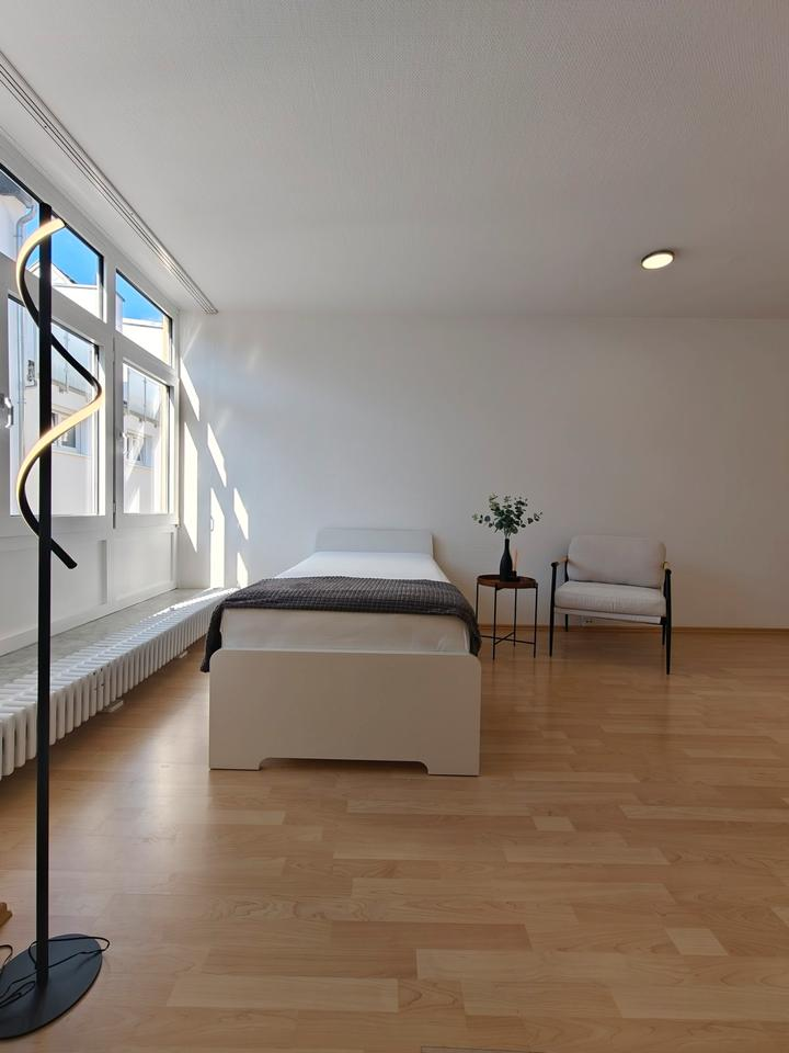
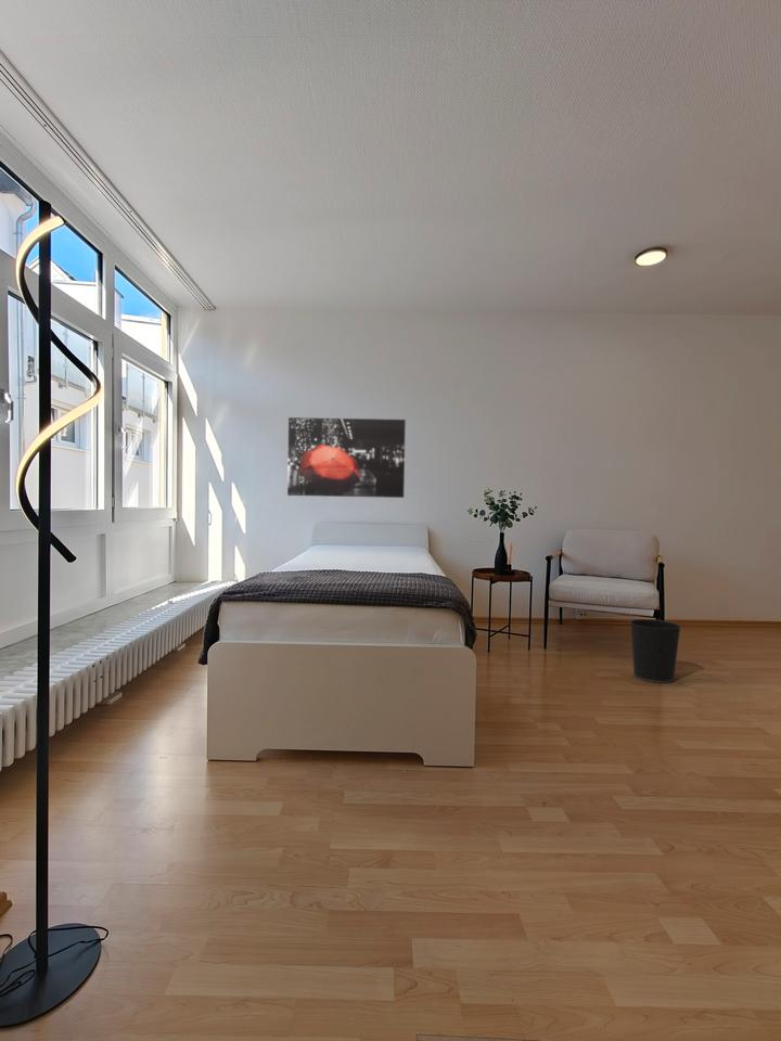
+ wall art [286,416,407,499]
+ wastebasket [629,618,682,684]
